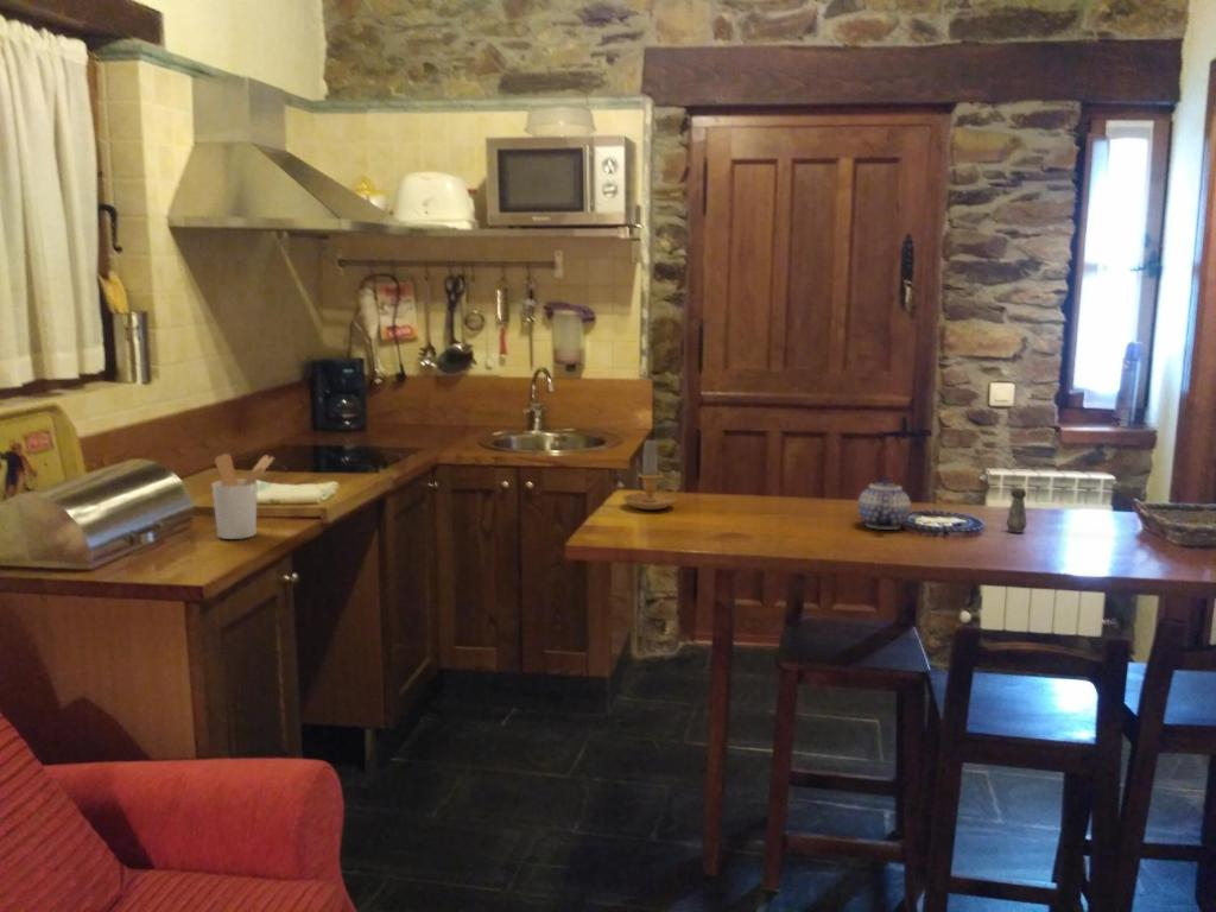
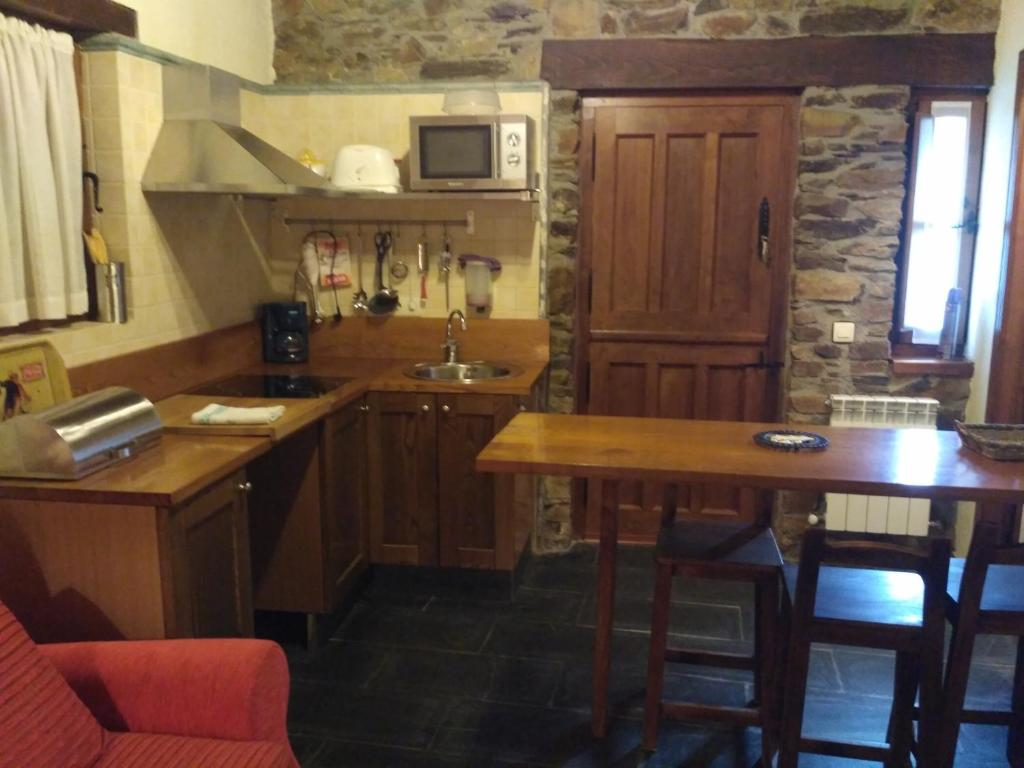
- teapot [856,476,912,531]
- salt shaker [1006,488,1028,534]
- utensil holder [210,452,276,540]
- candle [621,439,678,511]
